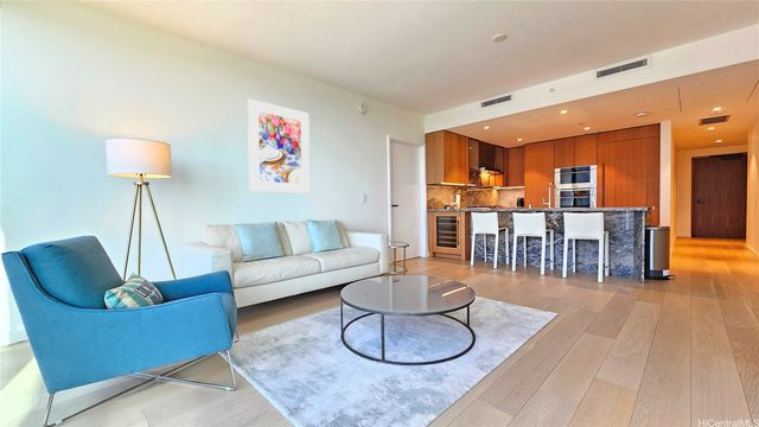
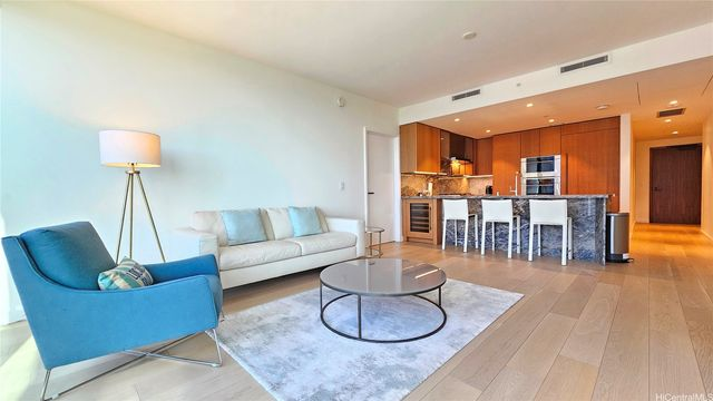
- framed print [247,97,311,195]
